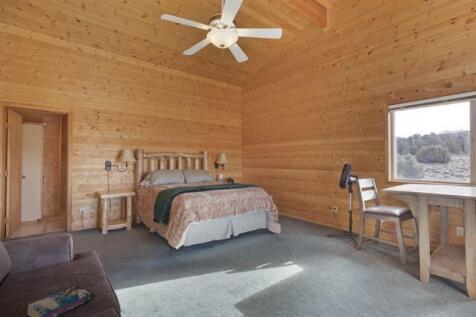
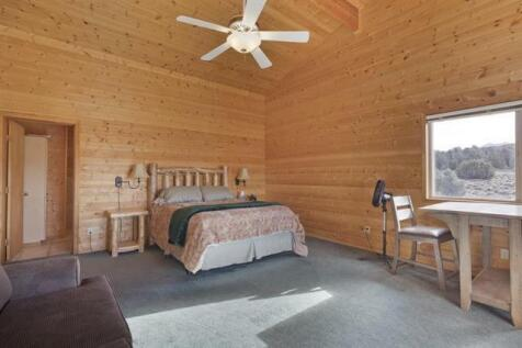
- book [27,285,92,317]
